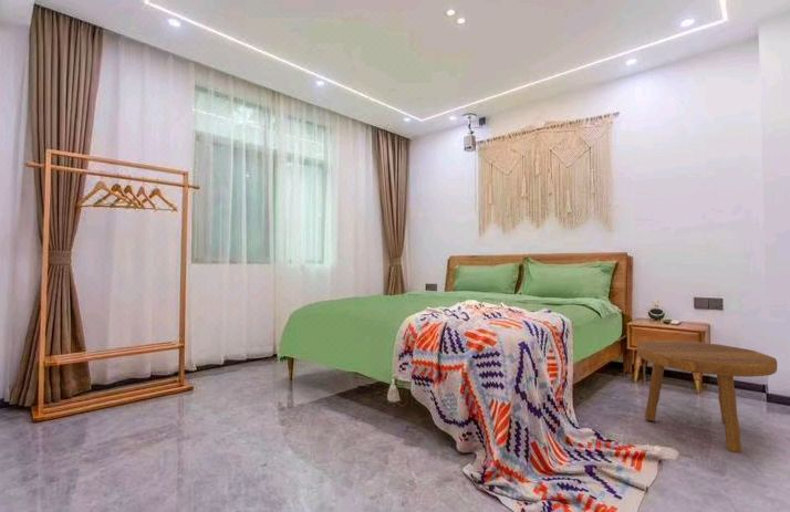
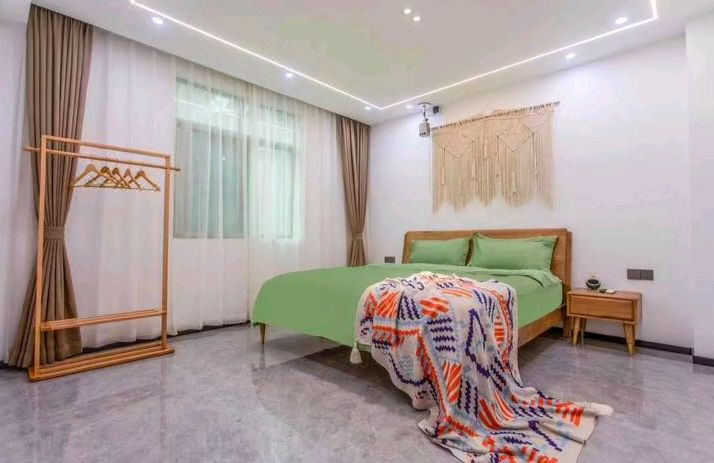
- footstool [635,338,778,453]
